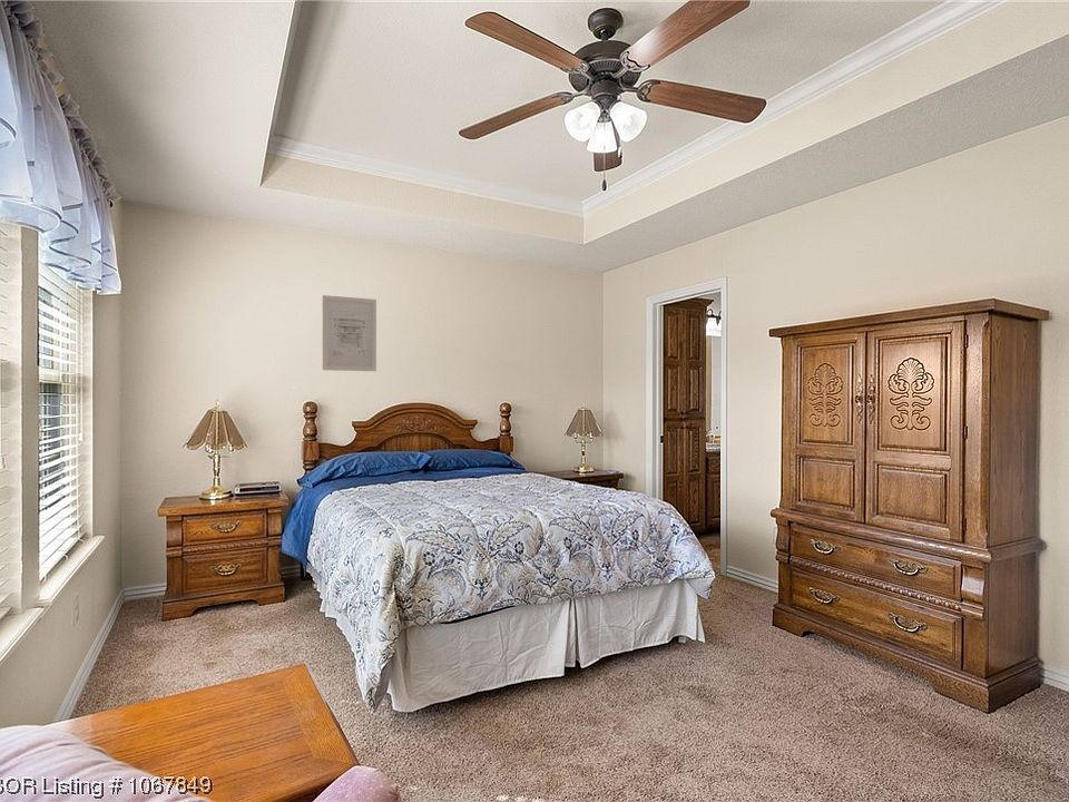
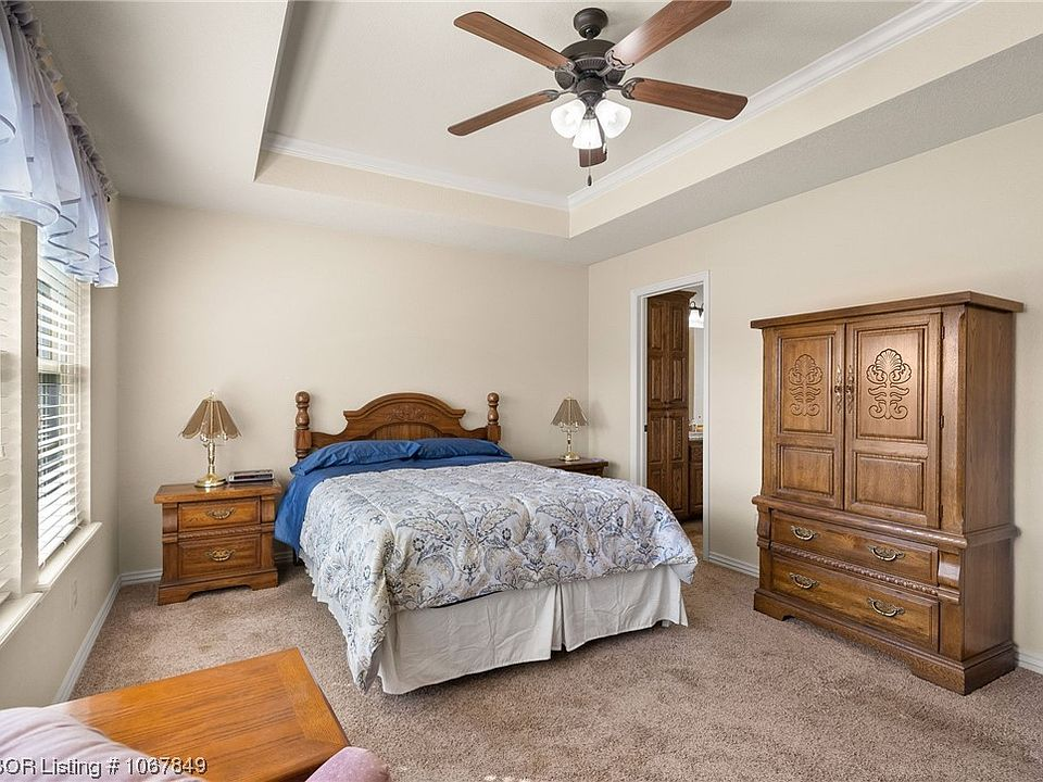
- wall art [322,294,377,372]
